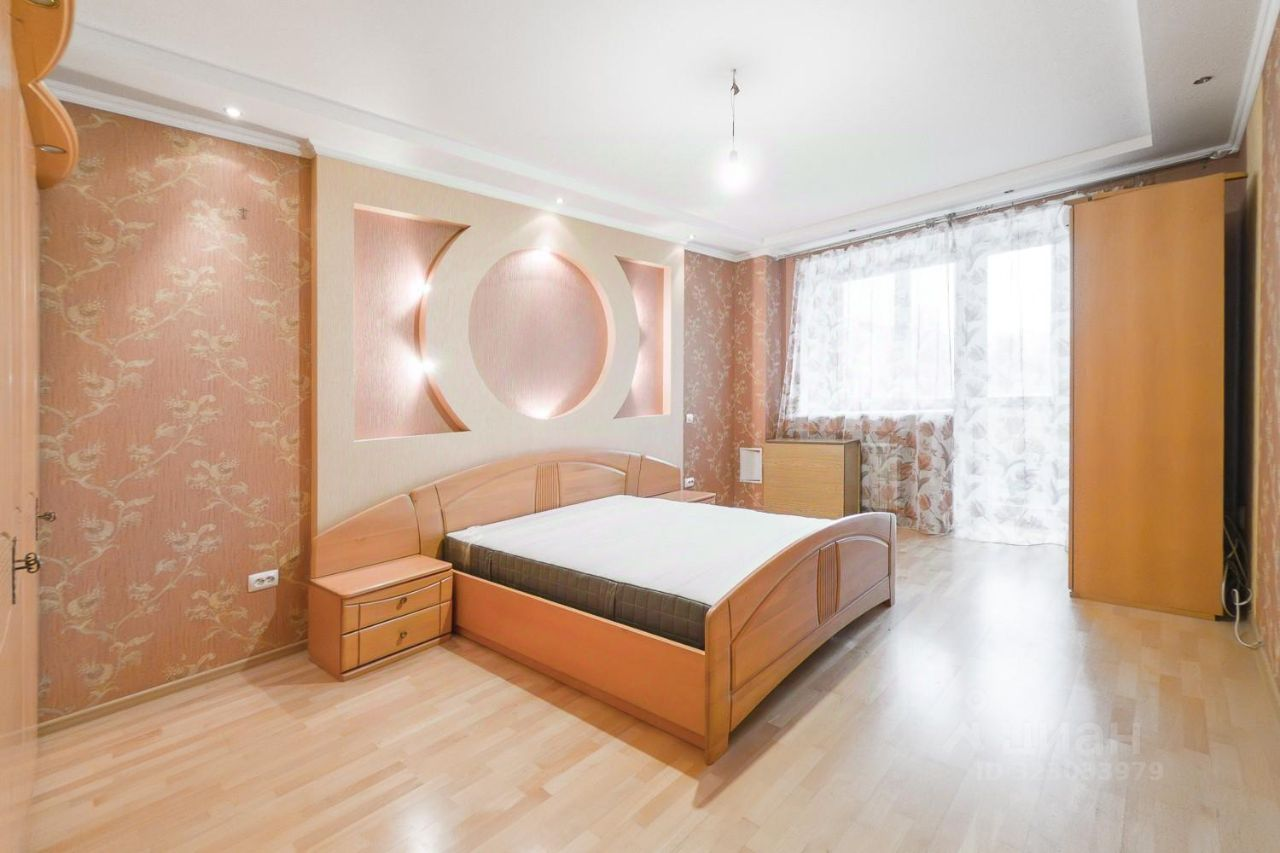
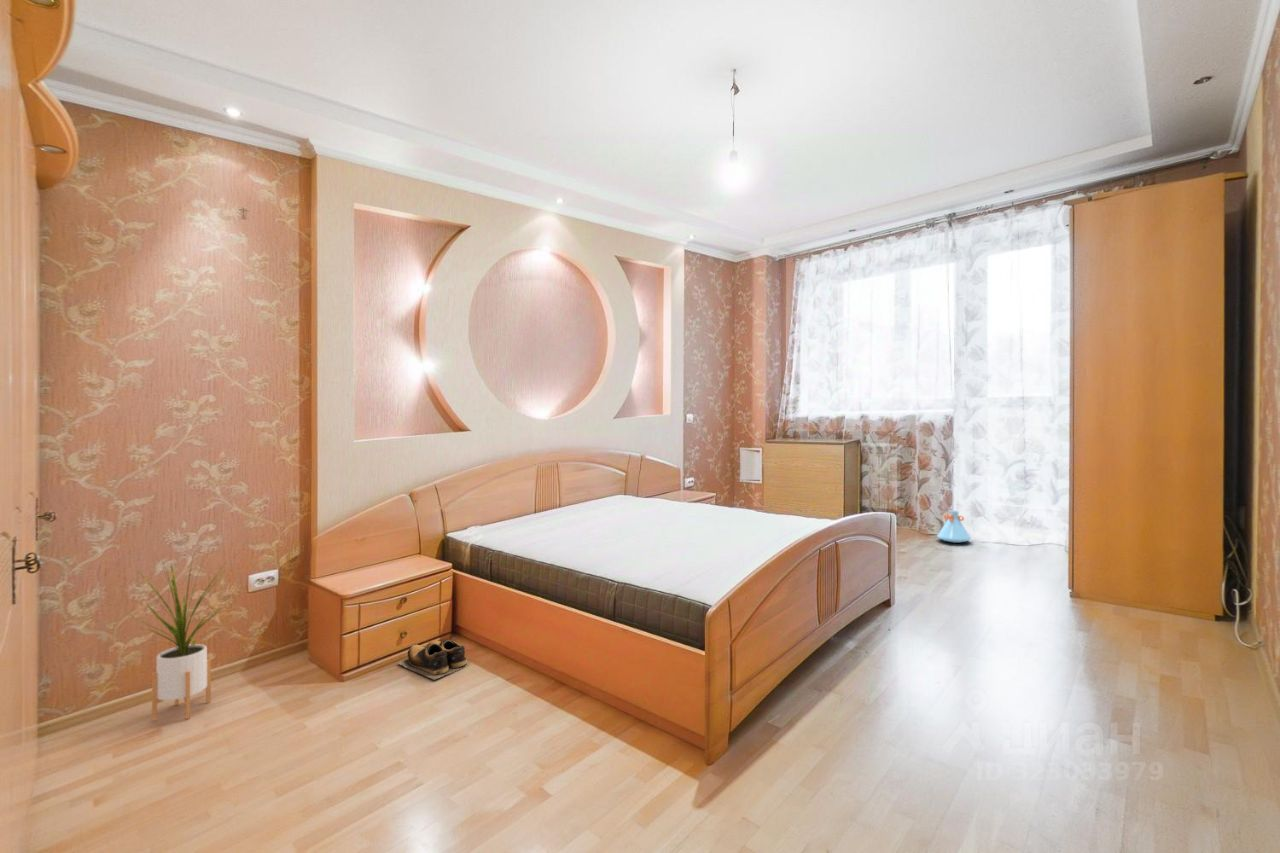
+ vase [936,509,972,544]
+ shoes [397,638,468,680]
+ house plant [127,550,233,721]
